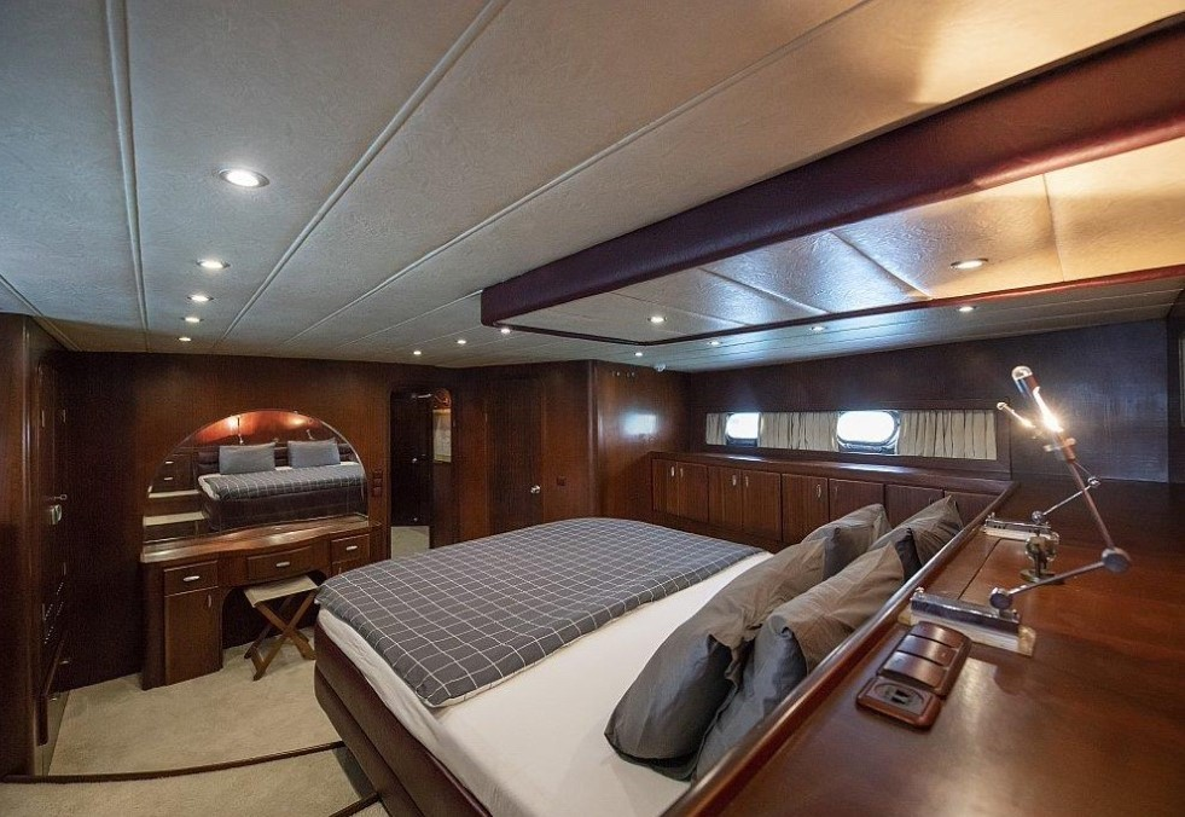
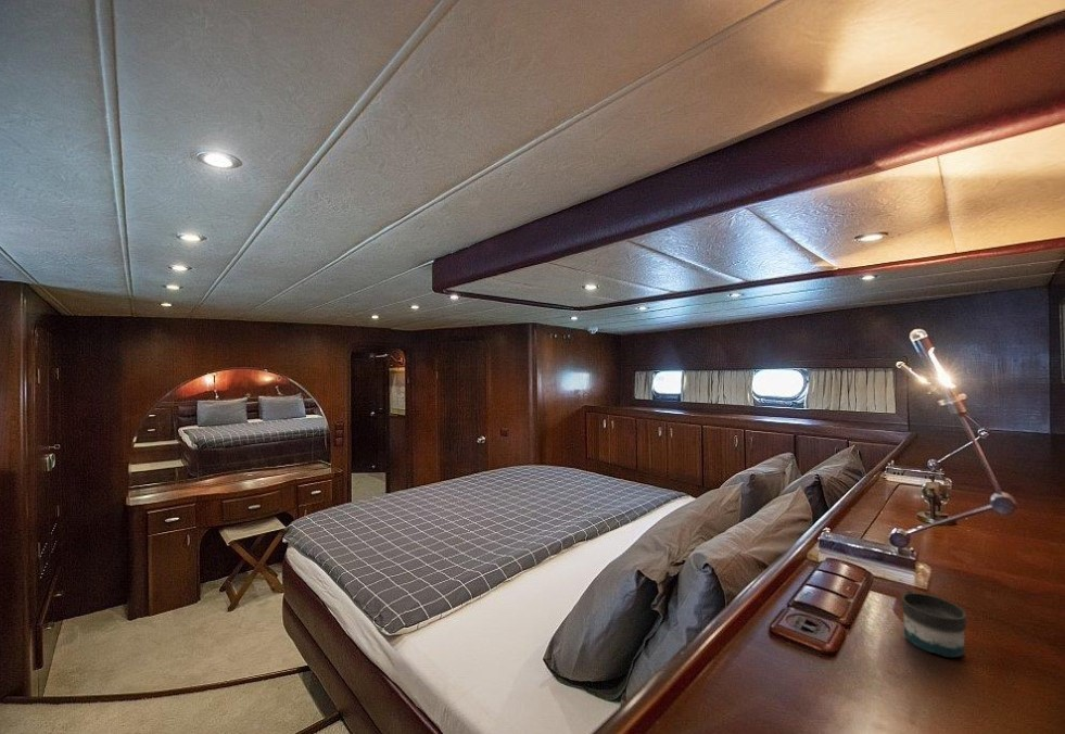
+ mug [900,590,967,658]
